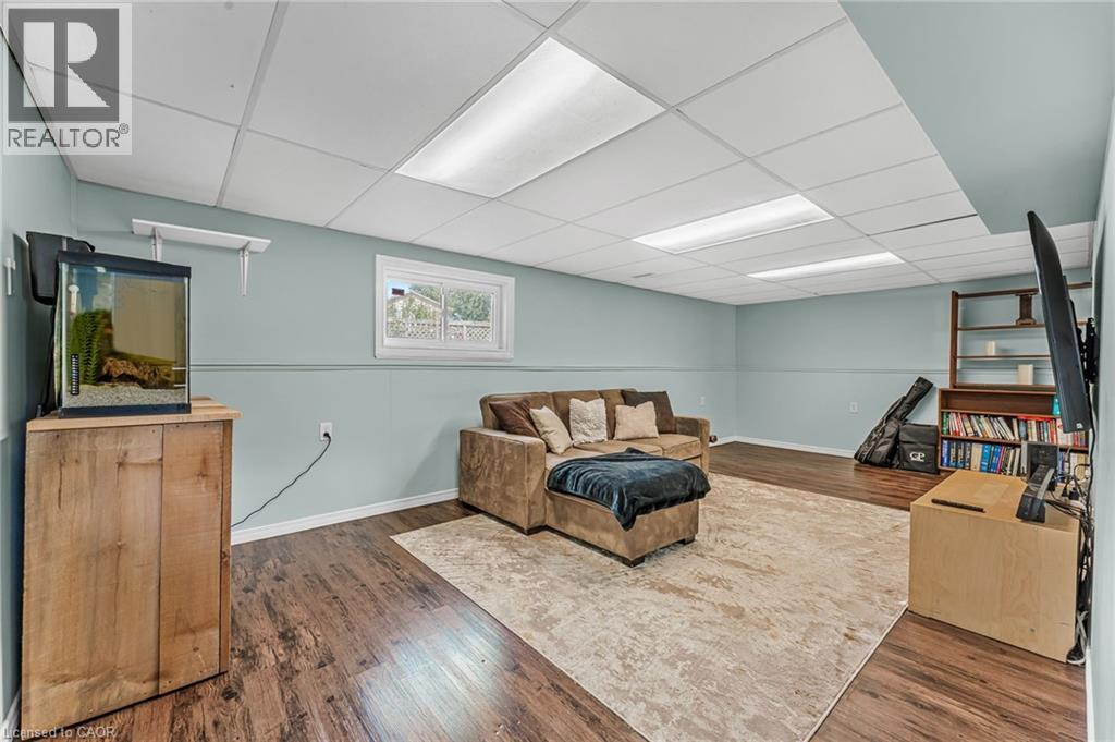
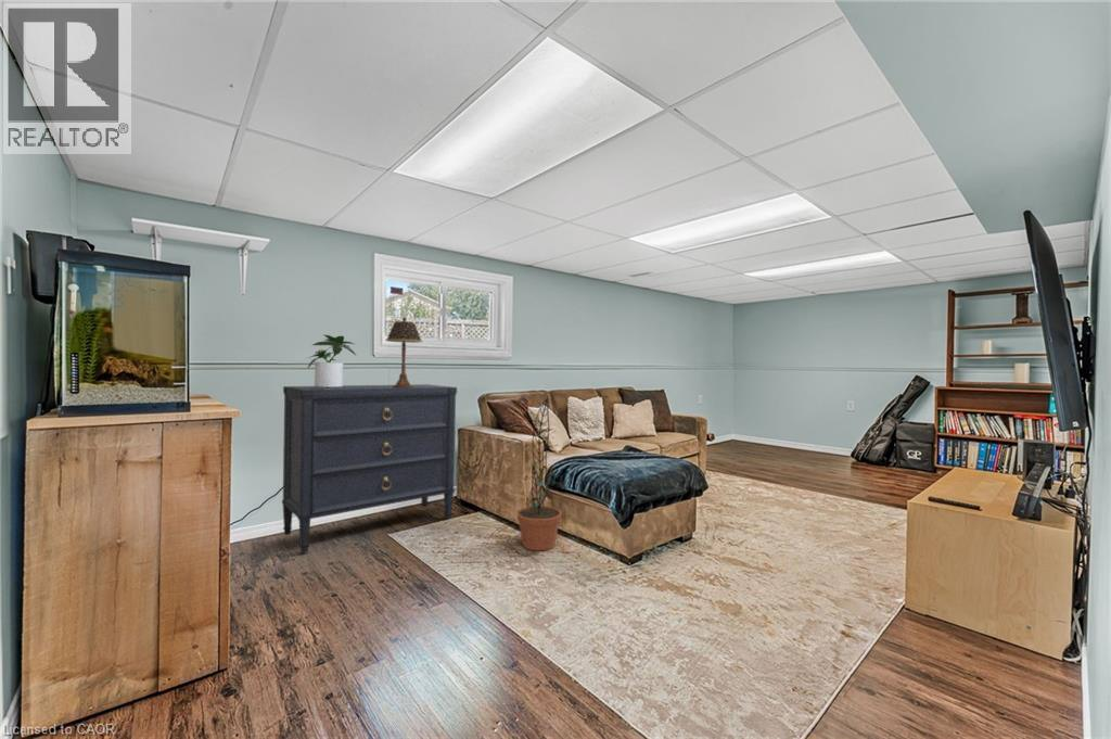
+ table lamp [384,316,424,387]
+ decorative plant [515,396,562,551]
+ dresser [281,383,458,555]
+ potted plant [307,333,357,388]
